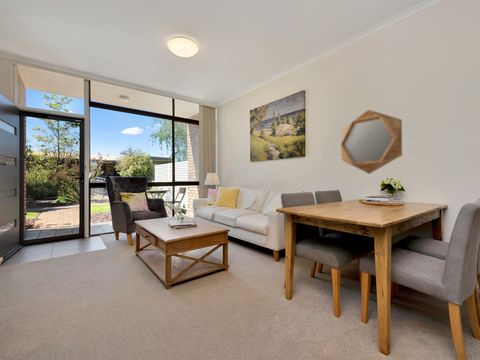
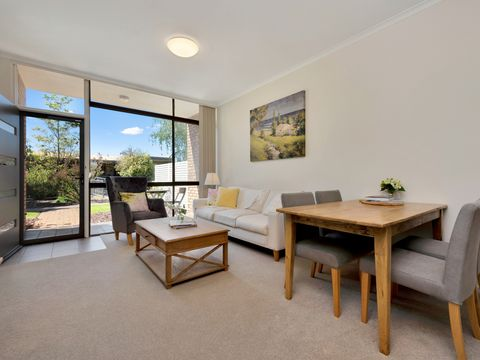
- home mirror [340,109,403,175]
